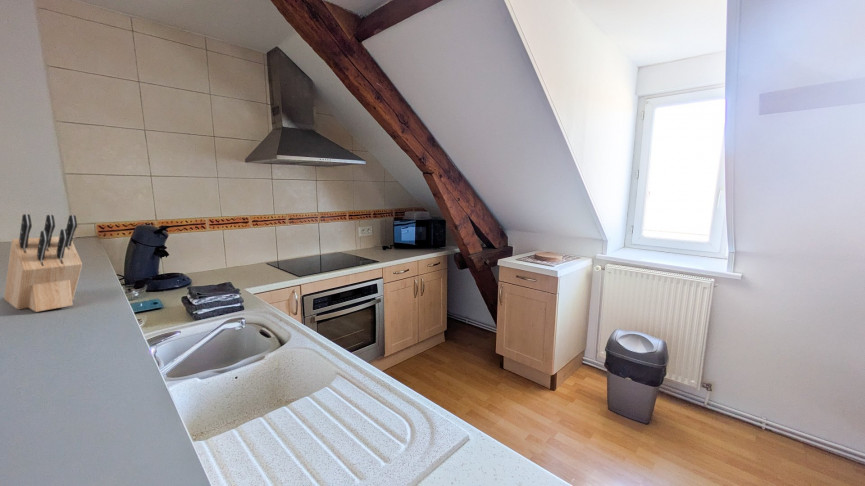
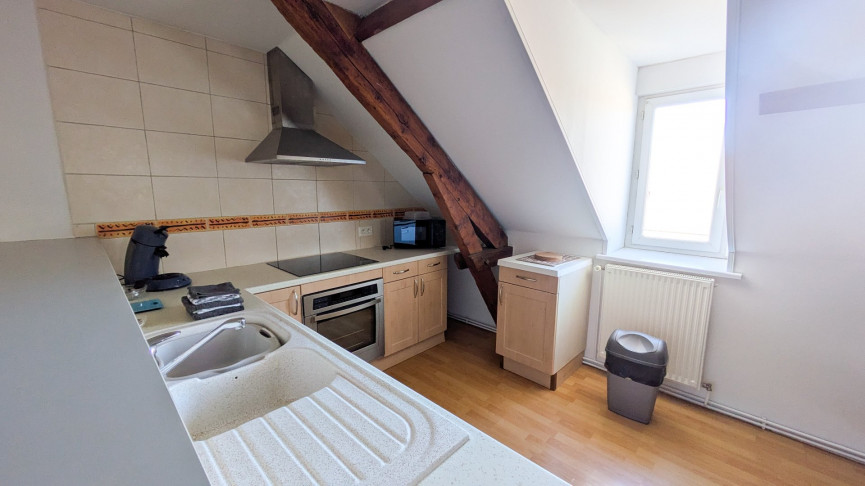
- knife block [3,213,83,313]
